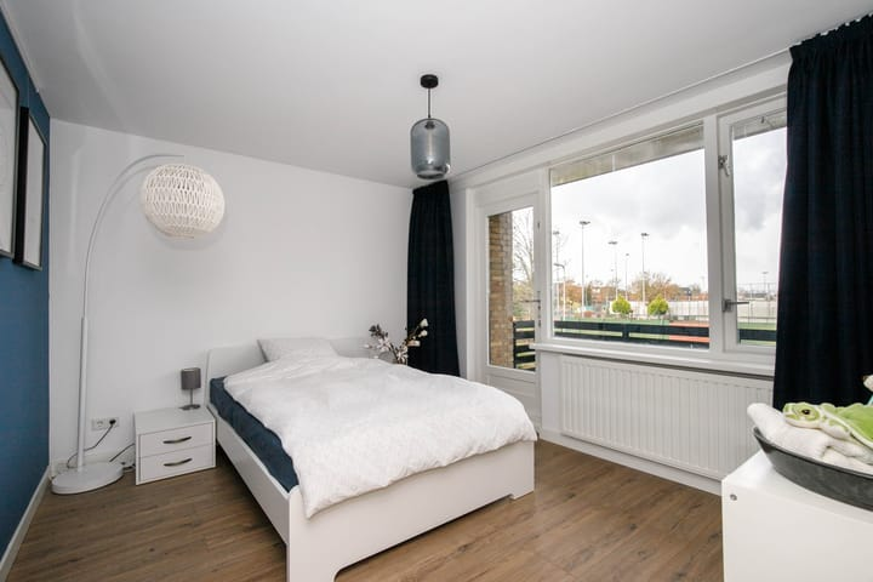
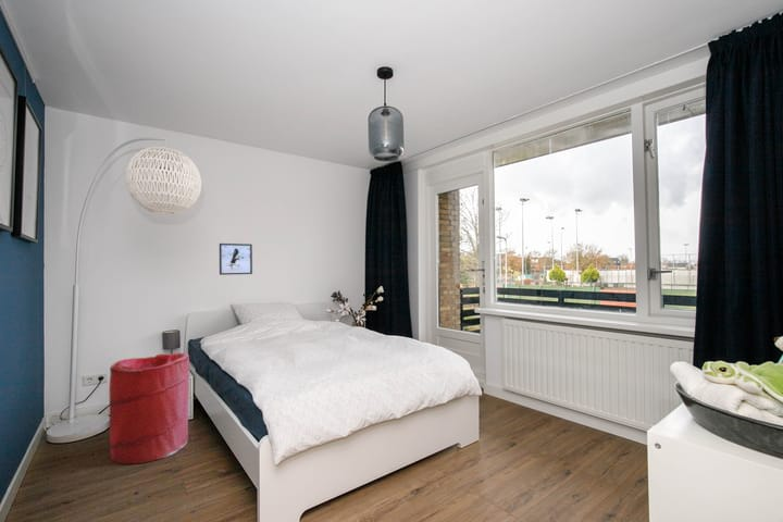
+ laundry hamper [109,351,191,465]
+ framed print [219,243,253,276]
